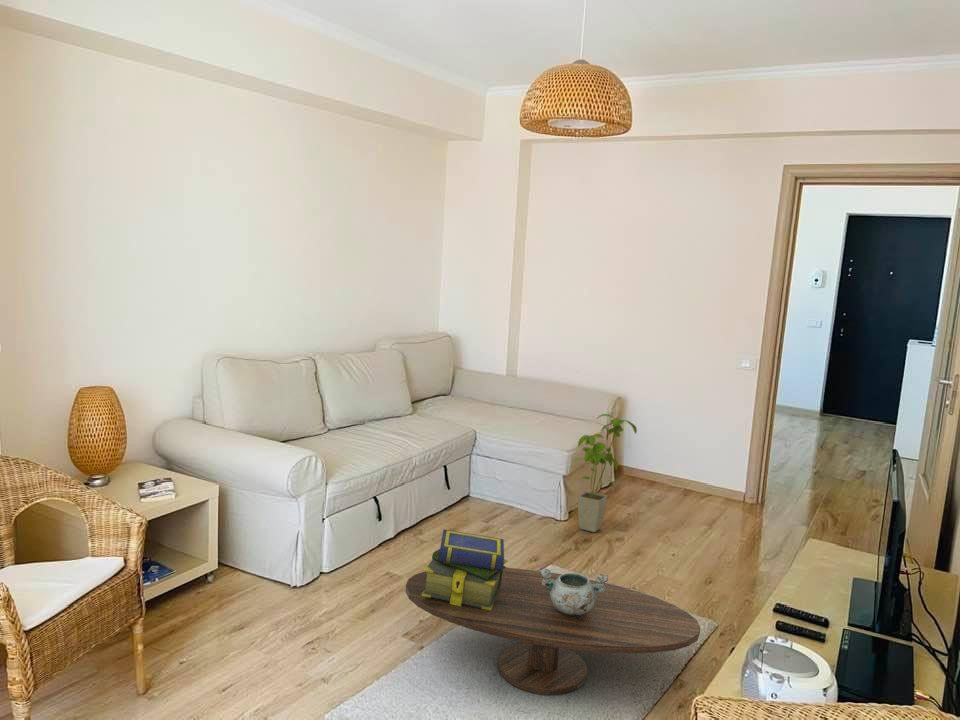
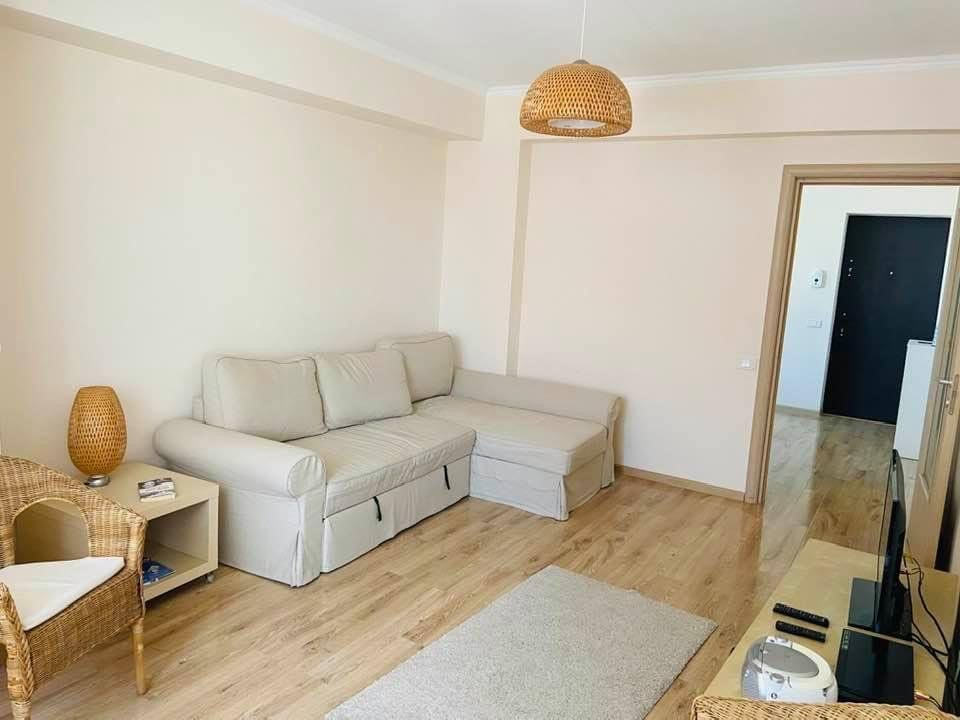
- decorative bowl [538,568,609,615]
- stack of books [422,529,509,610]
- house plant [577,413,638,533]
- coffee table [405,567,701,696]
